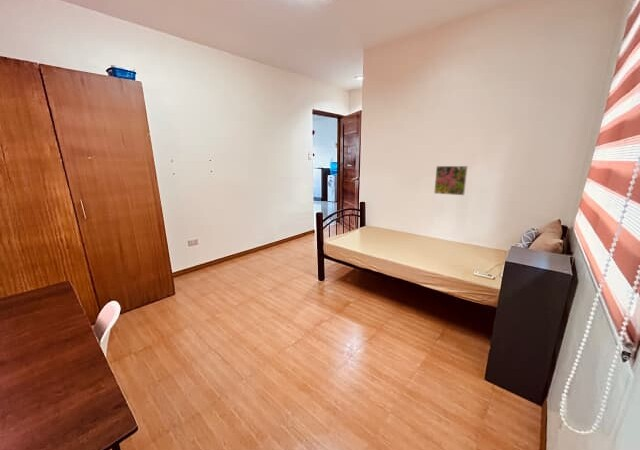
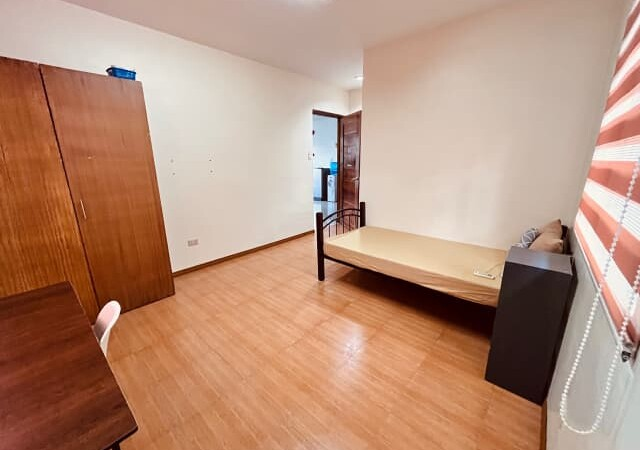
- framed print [433,165,469,196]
